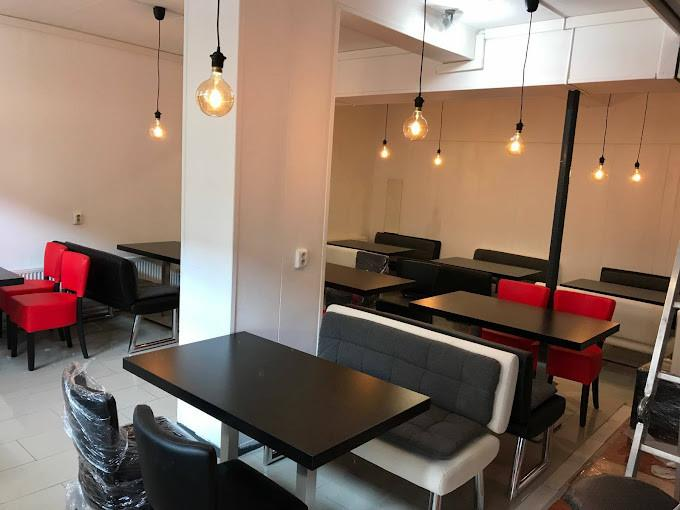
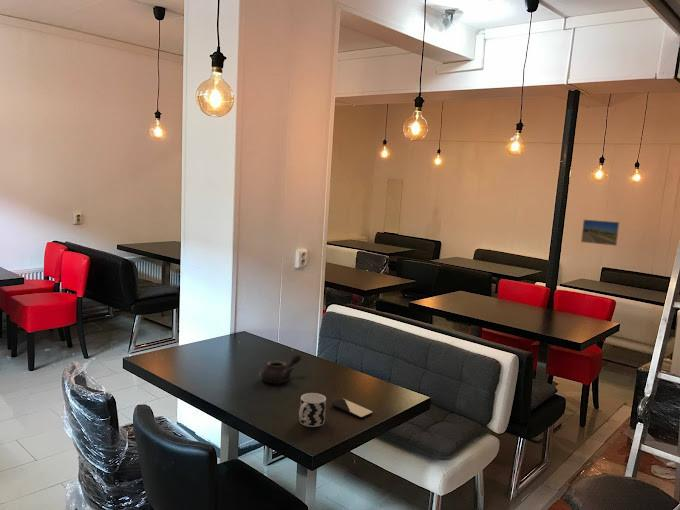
+ smartphone [330,398,373,419]
+ teapot [261,352,302,384]
+ cup [298,392,327,428]
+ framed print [580,219,620,247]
